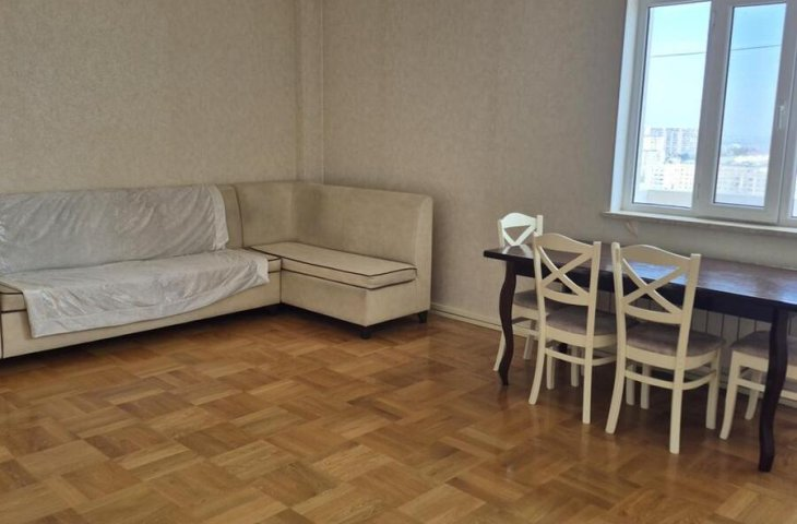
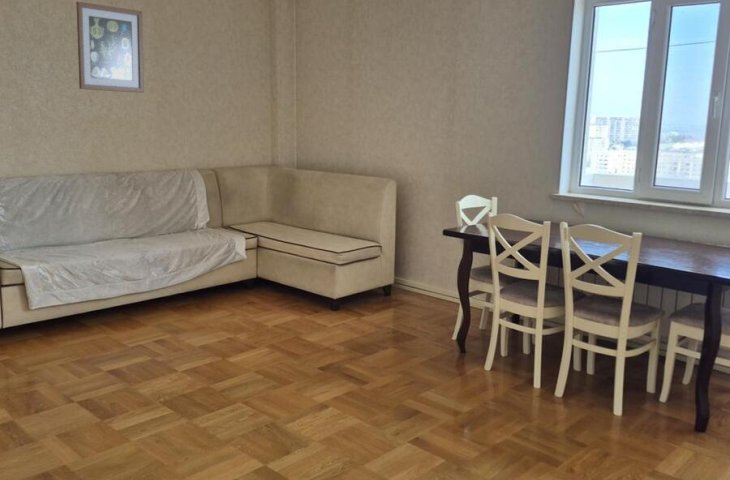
+ wall art [75,1,145,94]
